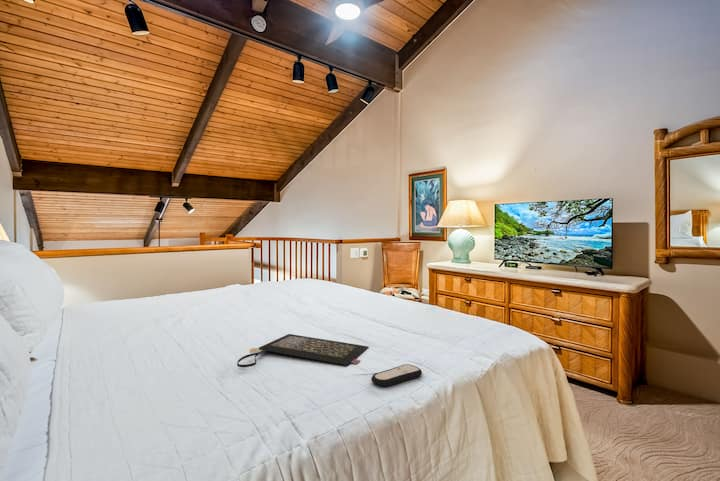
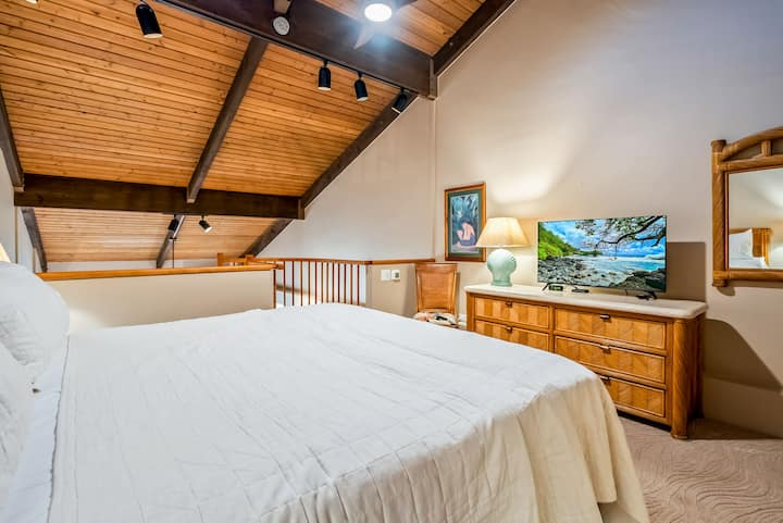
- clutch bag [236,333,370,368]
- remote control [370,363,423,388]
